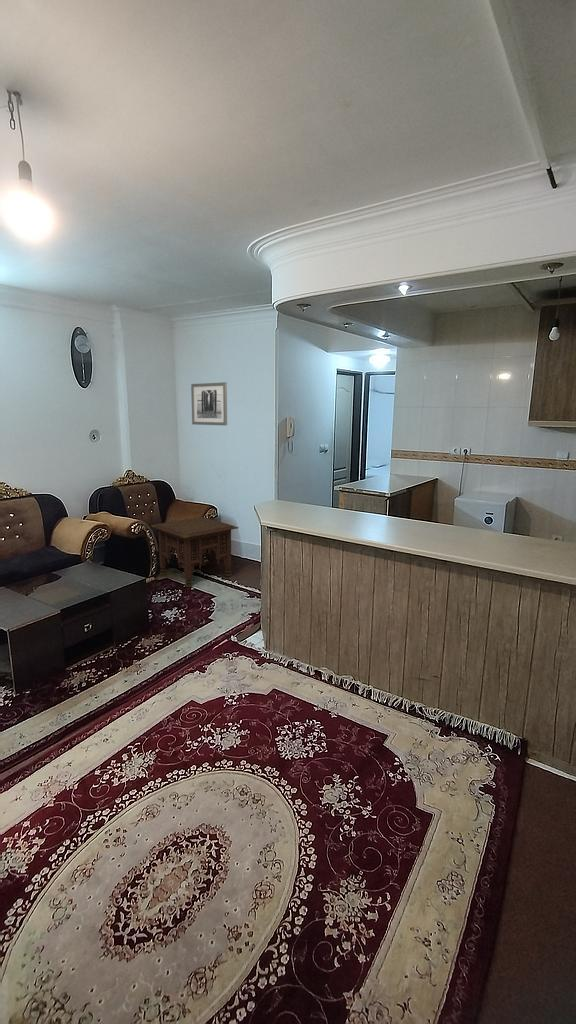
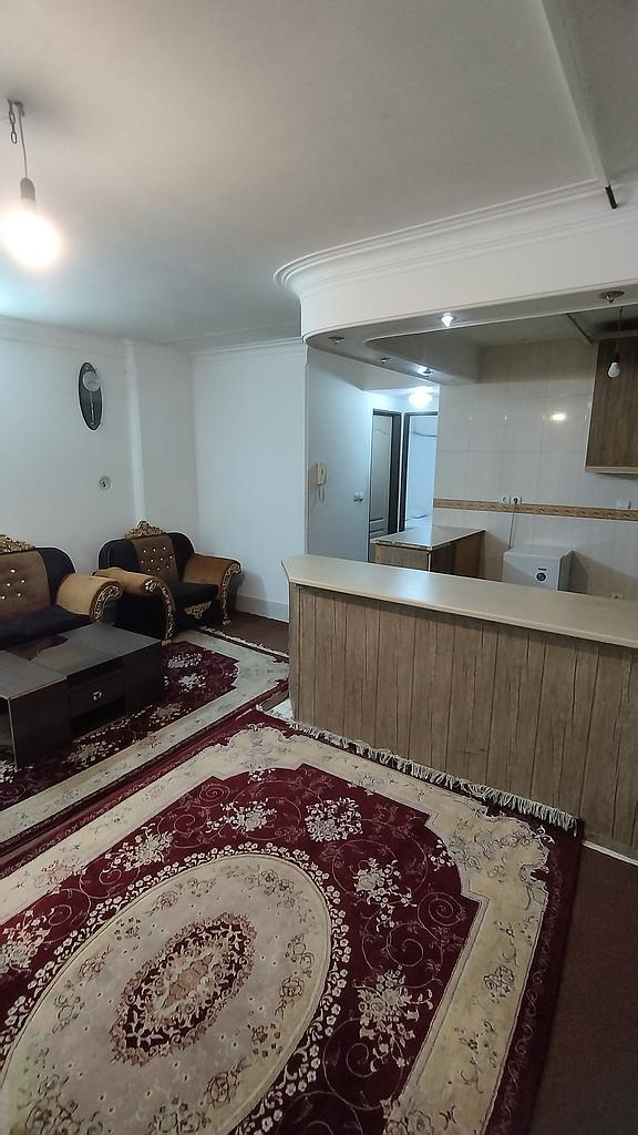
- wall art [190,381,228,426]
- side table [150,516,239,588]
